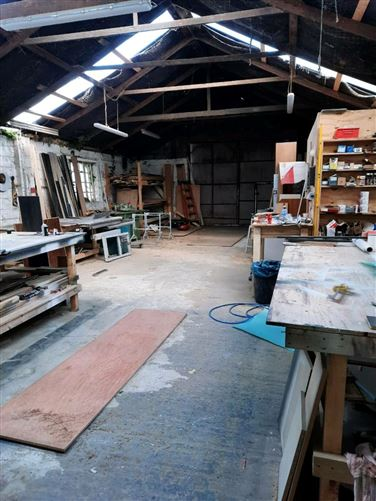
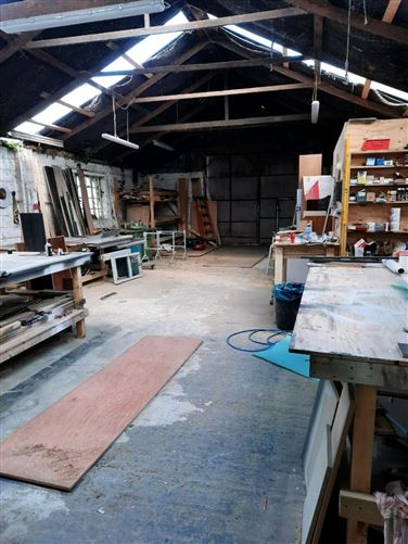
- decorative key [325,282,349,301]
